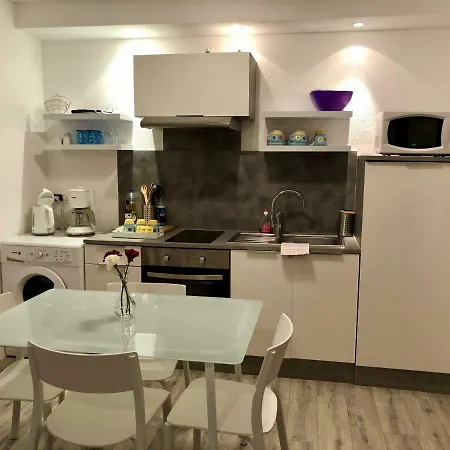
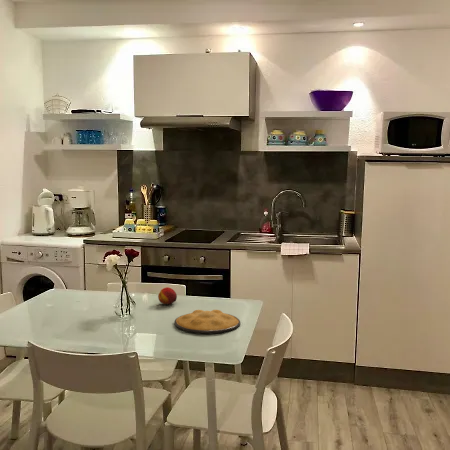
+ fruit [157,286,178,305]
+ plate [174,309,241,334]
